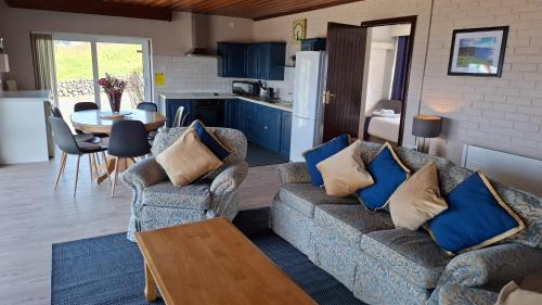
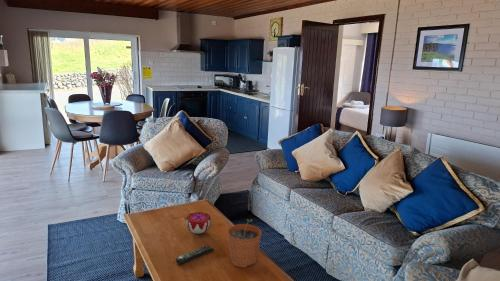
+ decorative bowl [185,211,212,235]
+ plant pot [227,218,262,268]
+ remote control [175,244,215,265]
